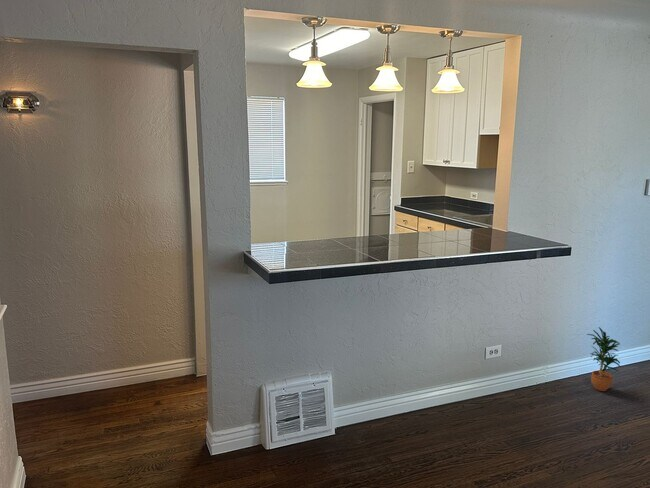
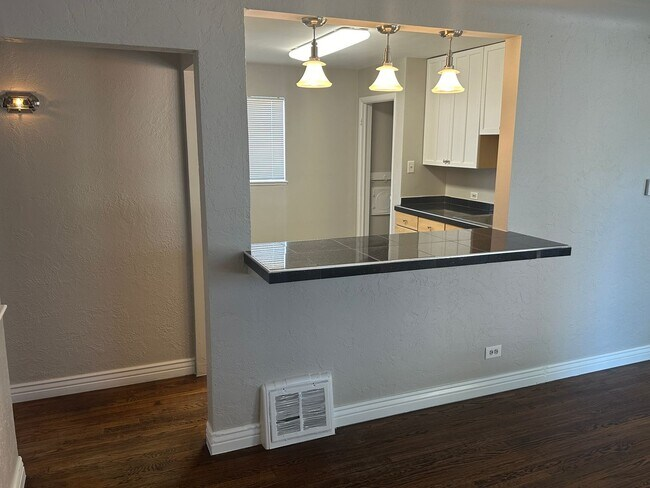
- potted plant [586,326,621,392]
